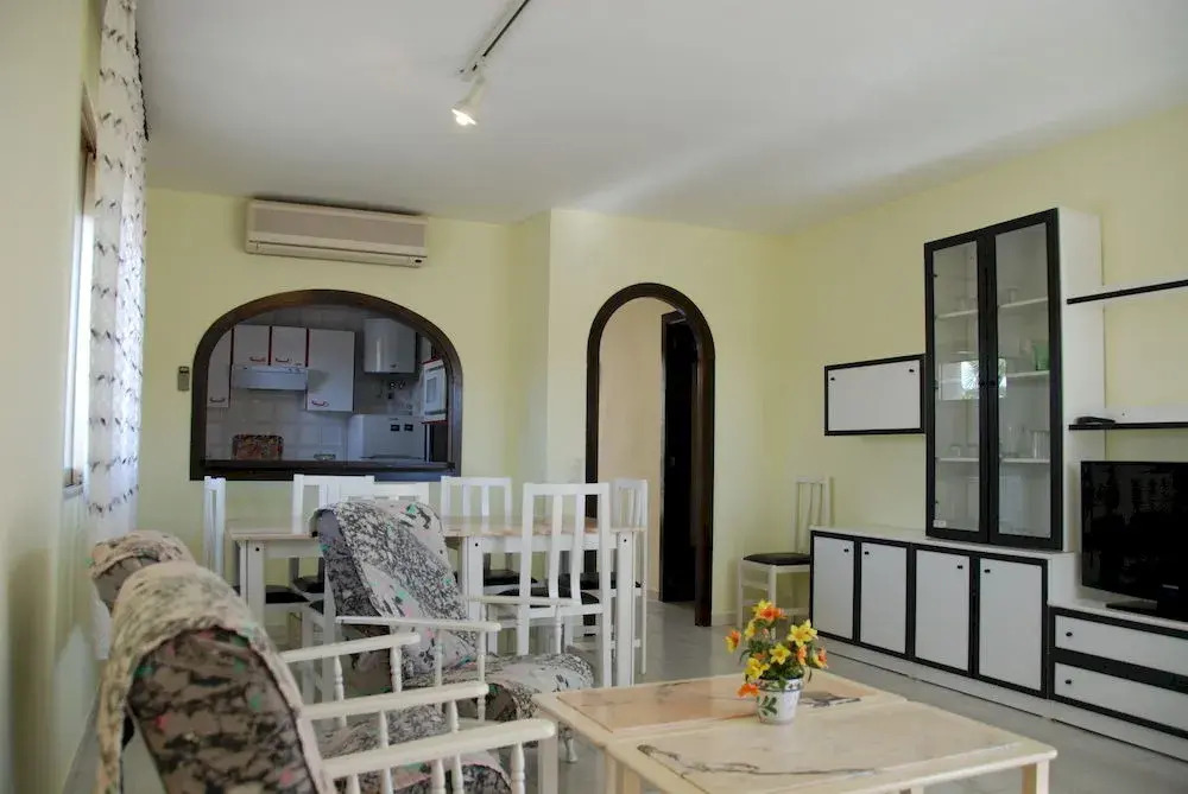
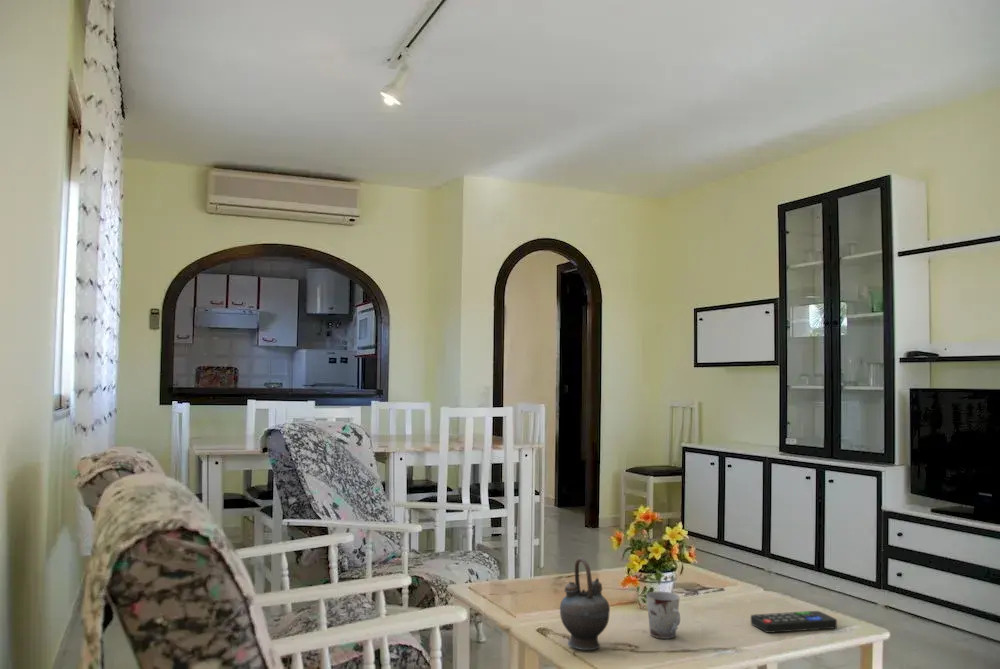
+ remote control [750,610,838,634]
+ cup [645,591,681,640]
+ teapot [559,557,611,651]
